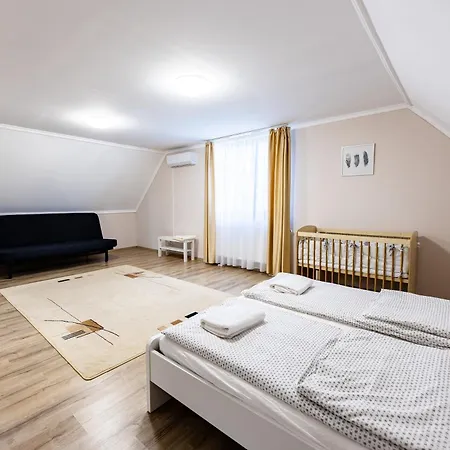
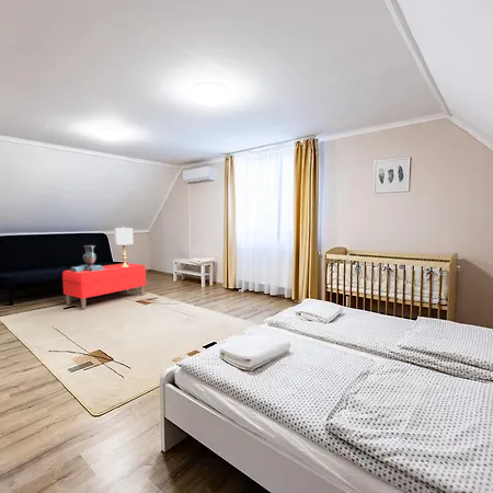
+ bench [61,262,147,310]
+ decorative urn [69,244,105,273]
+ lamp [113,226,134,267]
